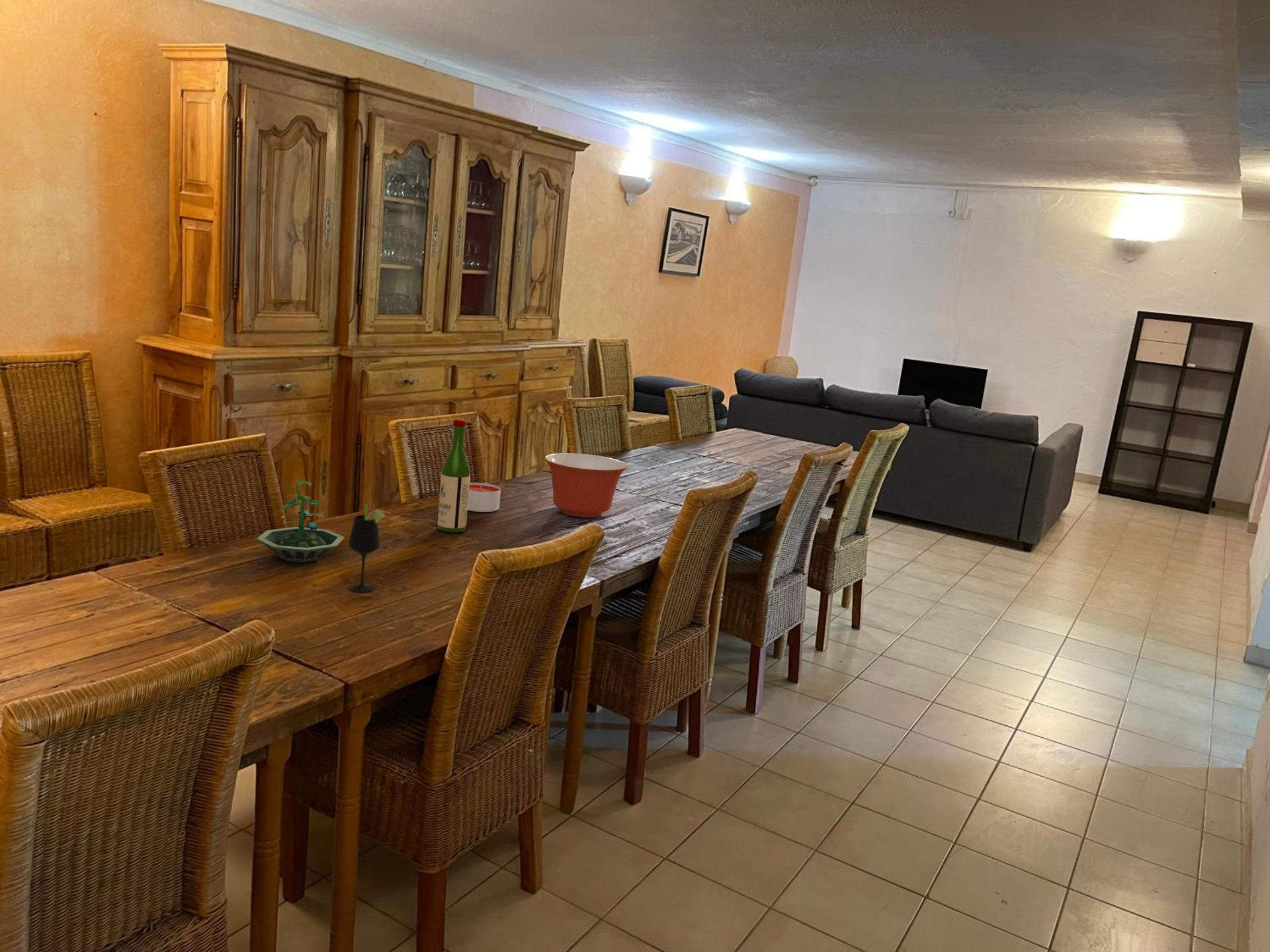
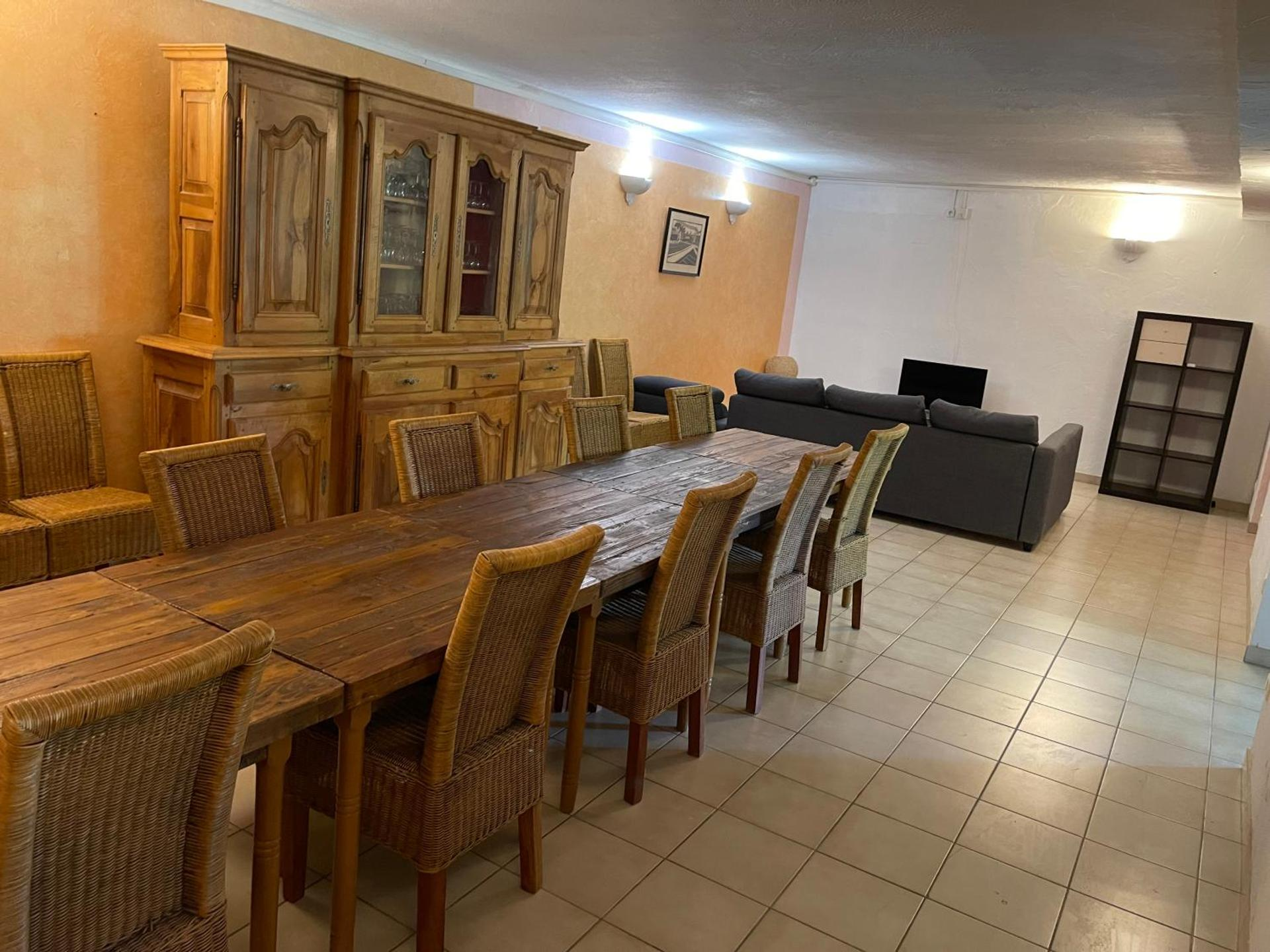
- mixing bowl [544,453,628,518]
- candle [468,482,501,512]
- wine glass [348,502,386,593]
- wine bottle [437,418,471,533]
- terrarium [256,479,345,563]
